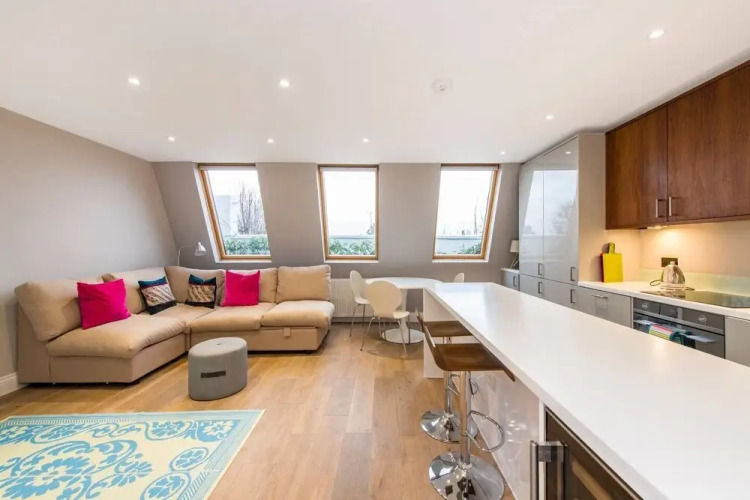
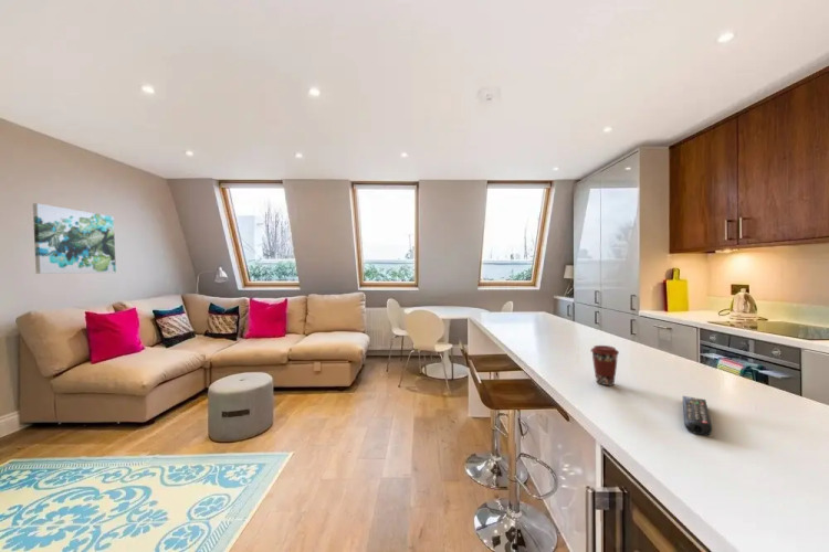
+ coffee cup [589,344,620,386]
+ remote control [682,395,713,436]
+ wall art [32,202,117,275]
